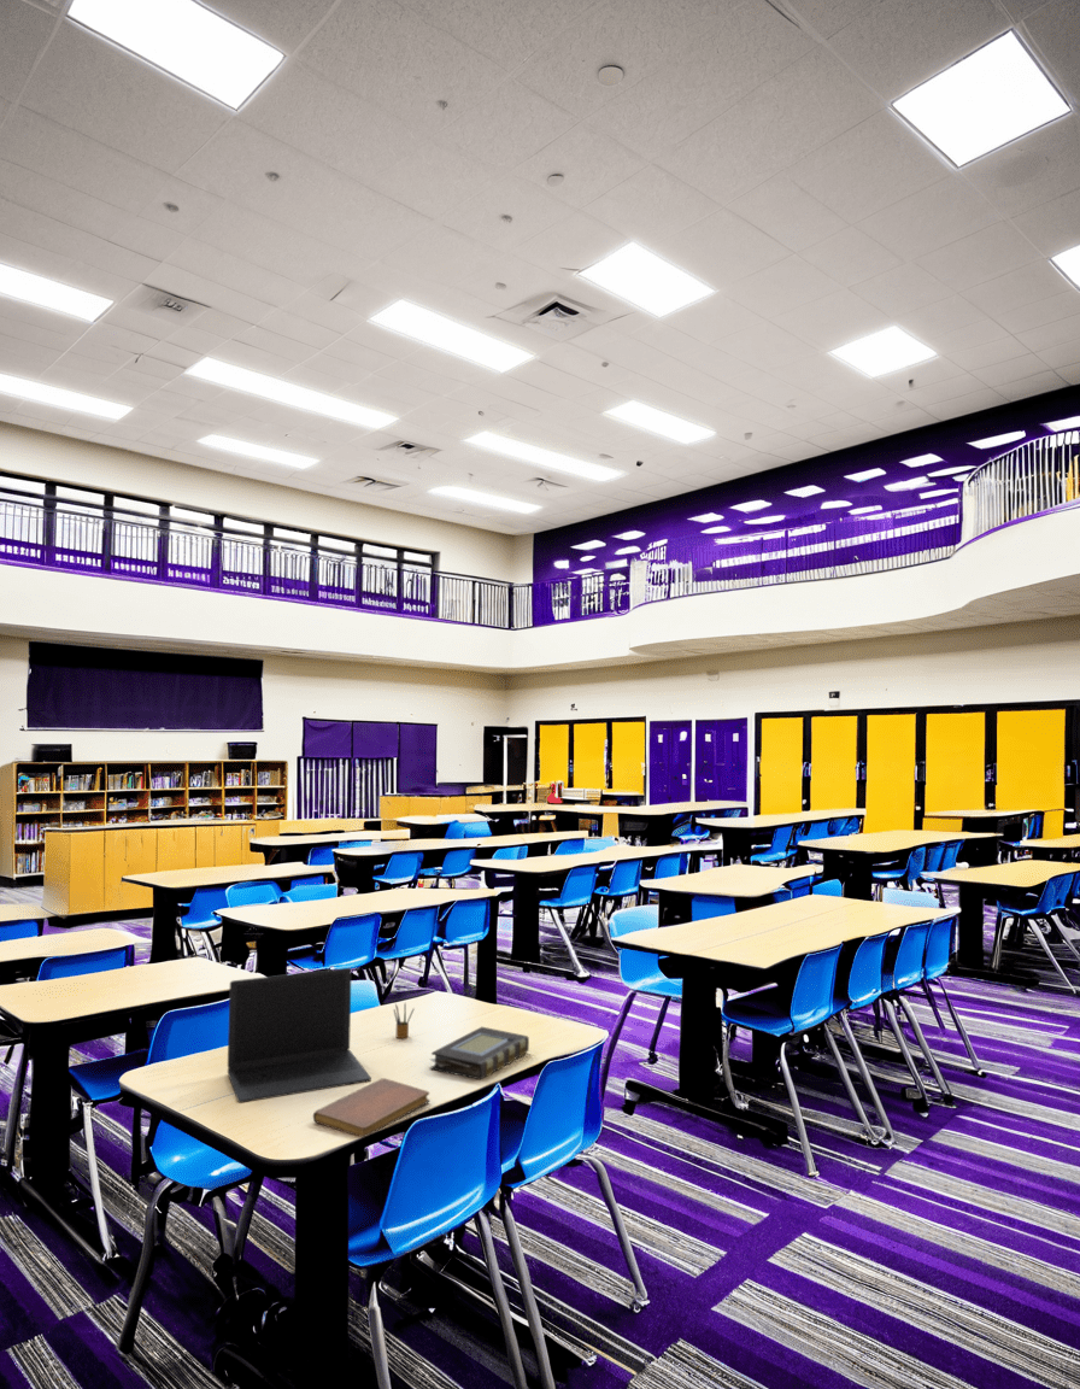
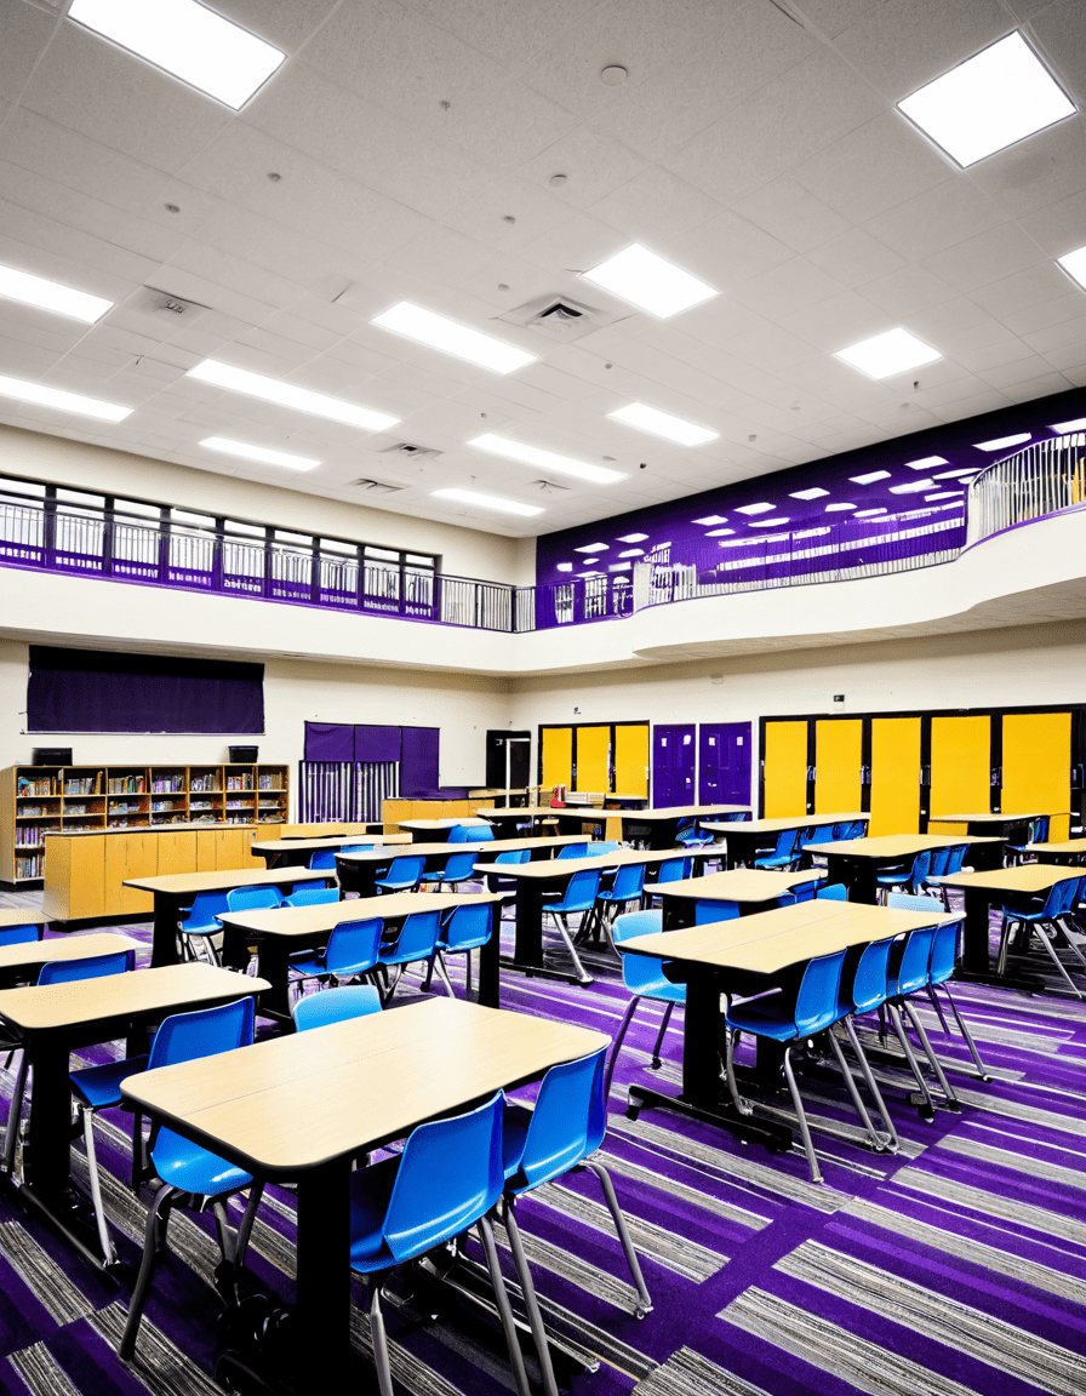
- laptop [227,967,372,1104]
- book [429,1026,530,1080]
- pencil box [392,1002,416,1039]
- notebook [312,1077,432,1138]
